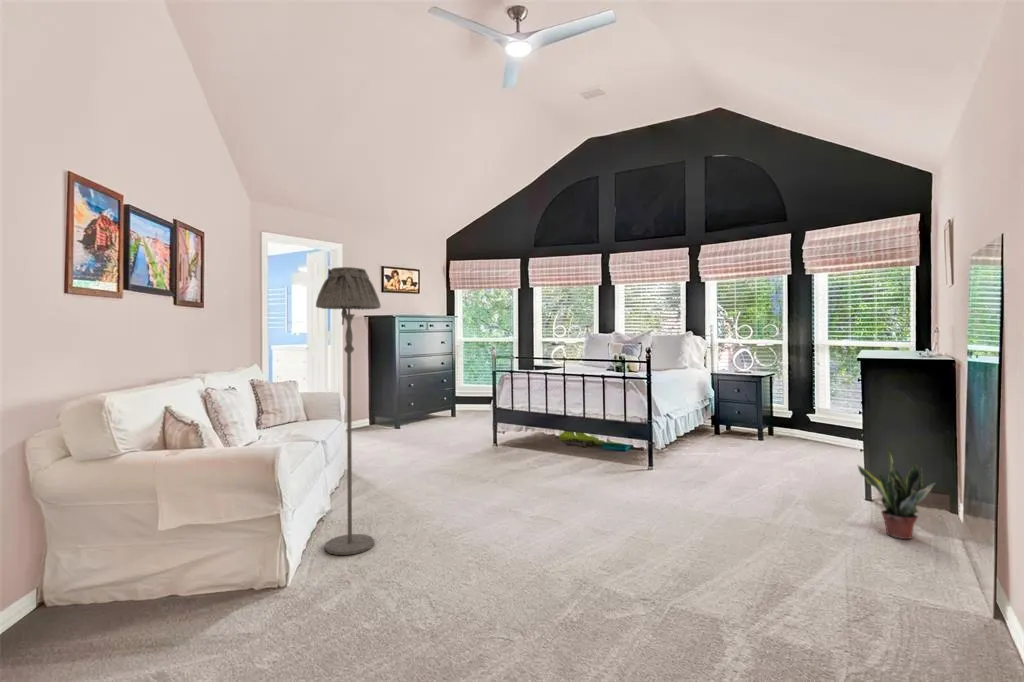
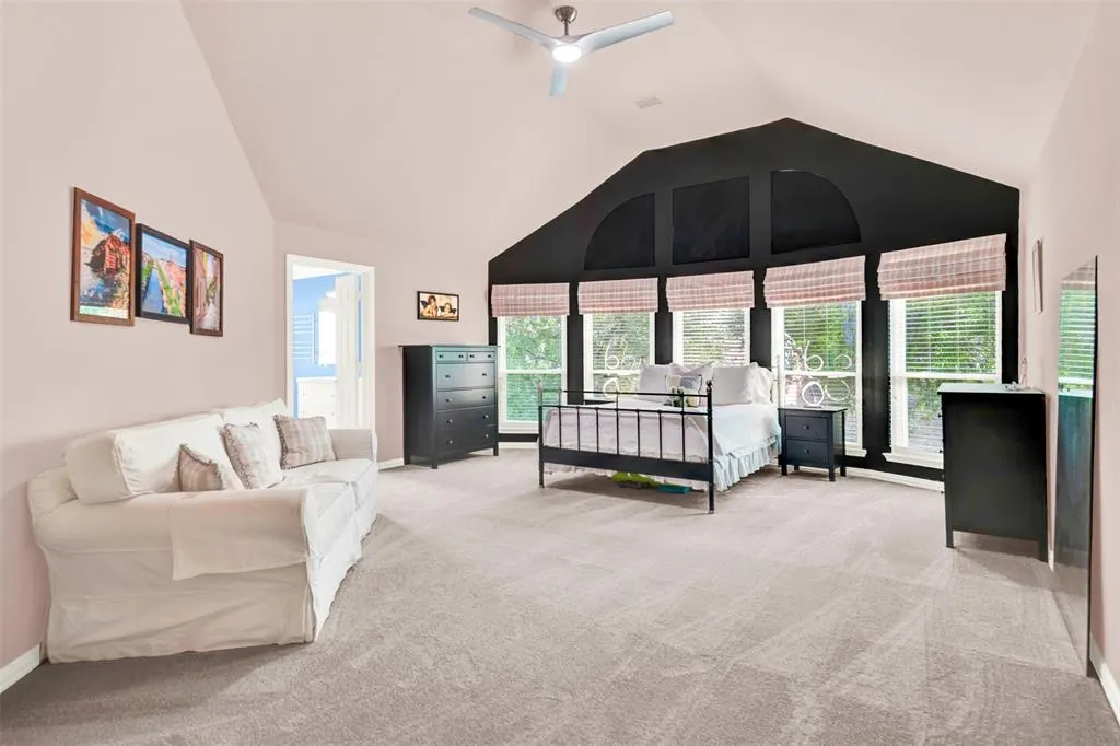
- floor lamp [315,266,382,556]
- potted plant [857,450,936,540]
